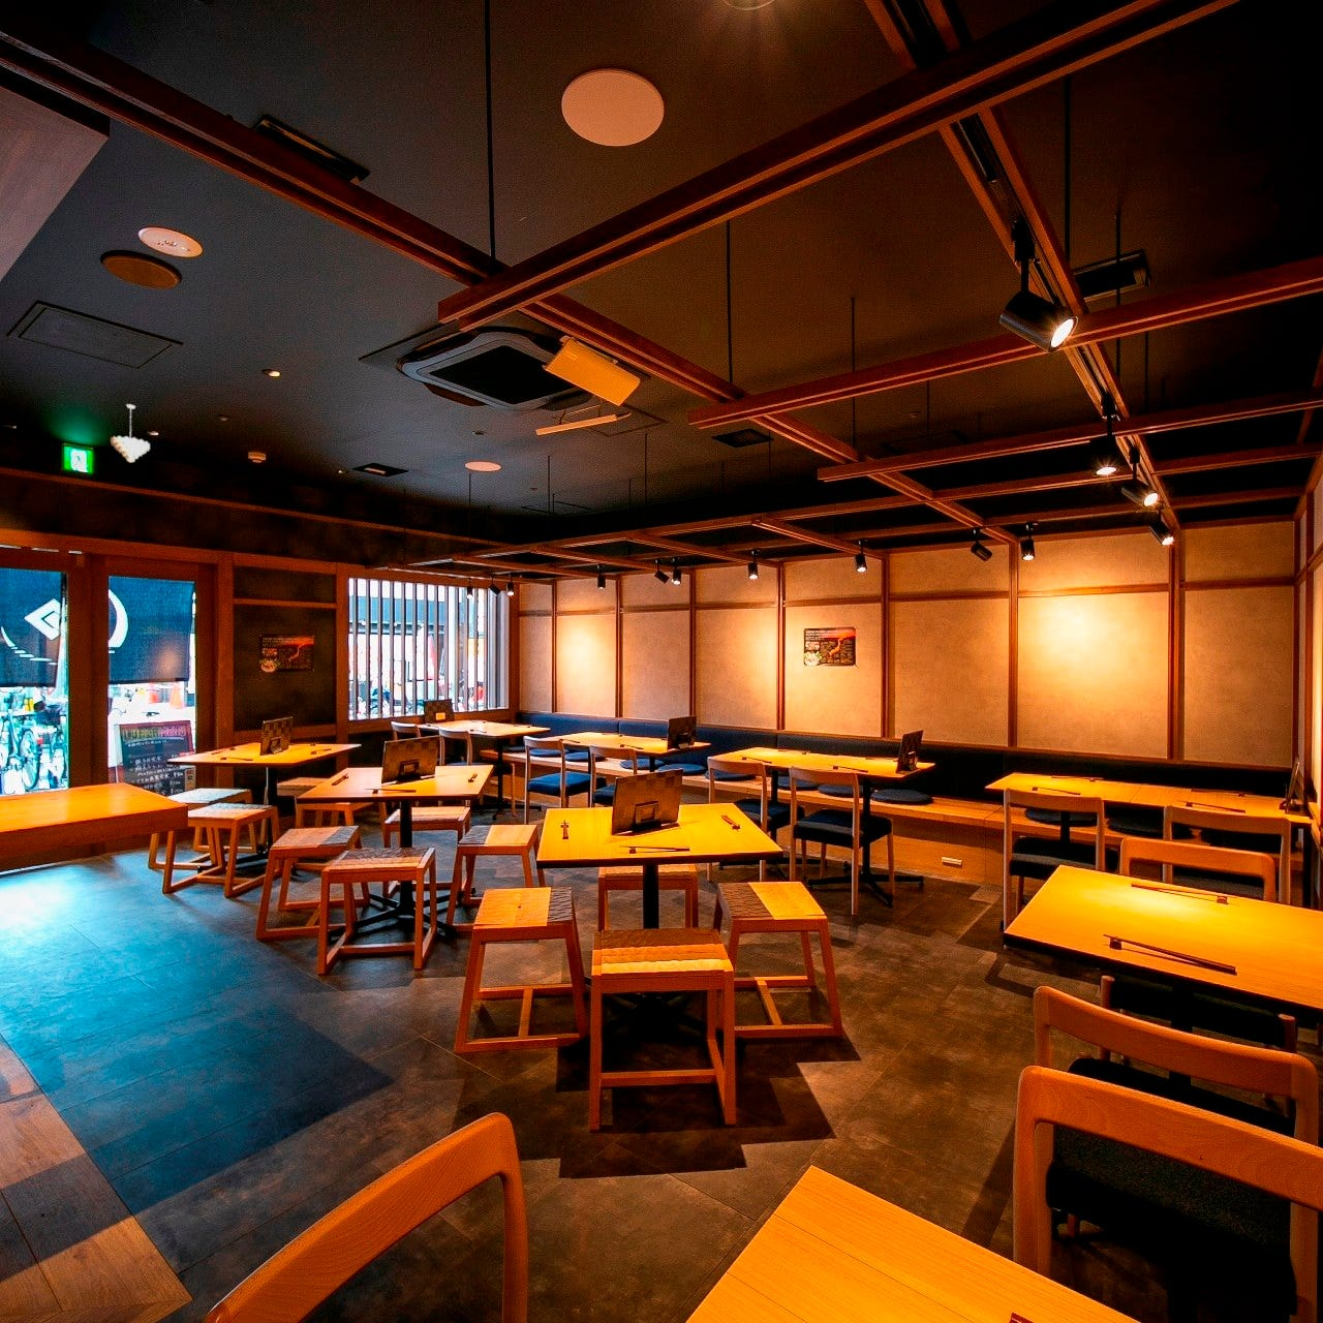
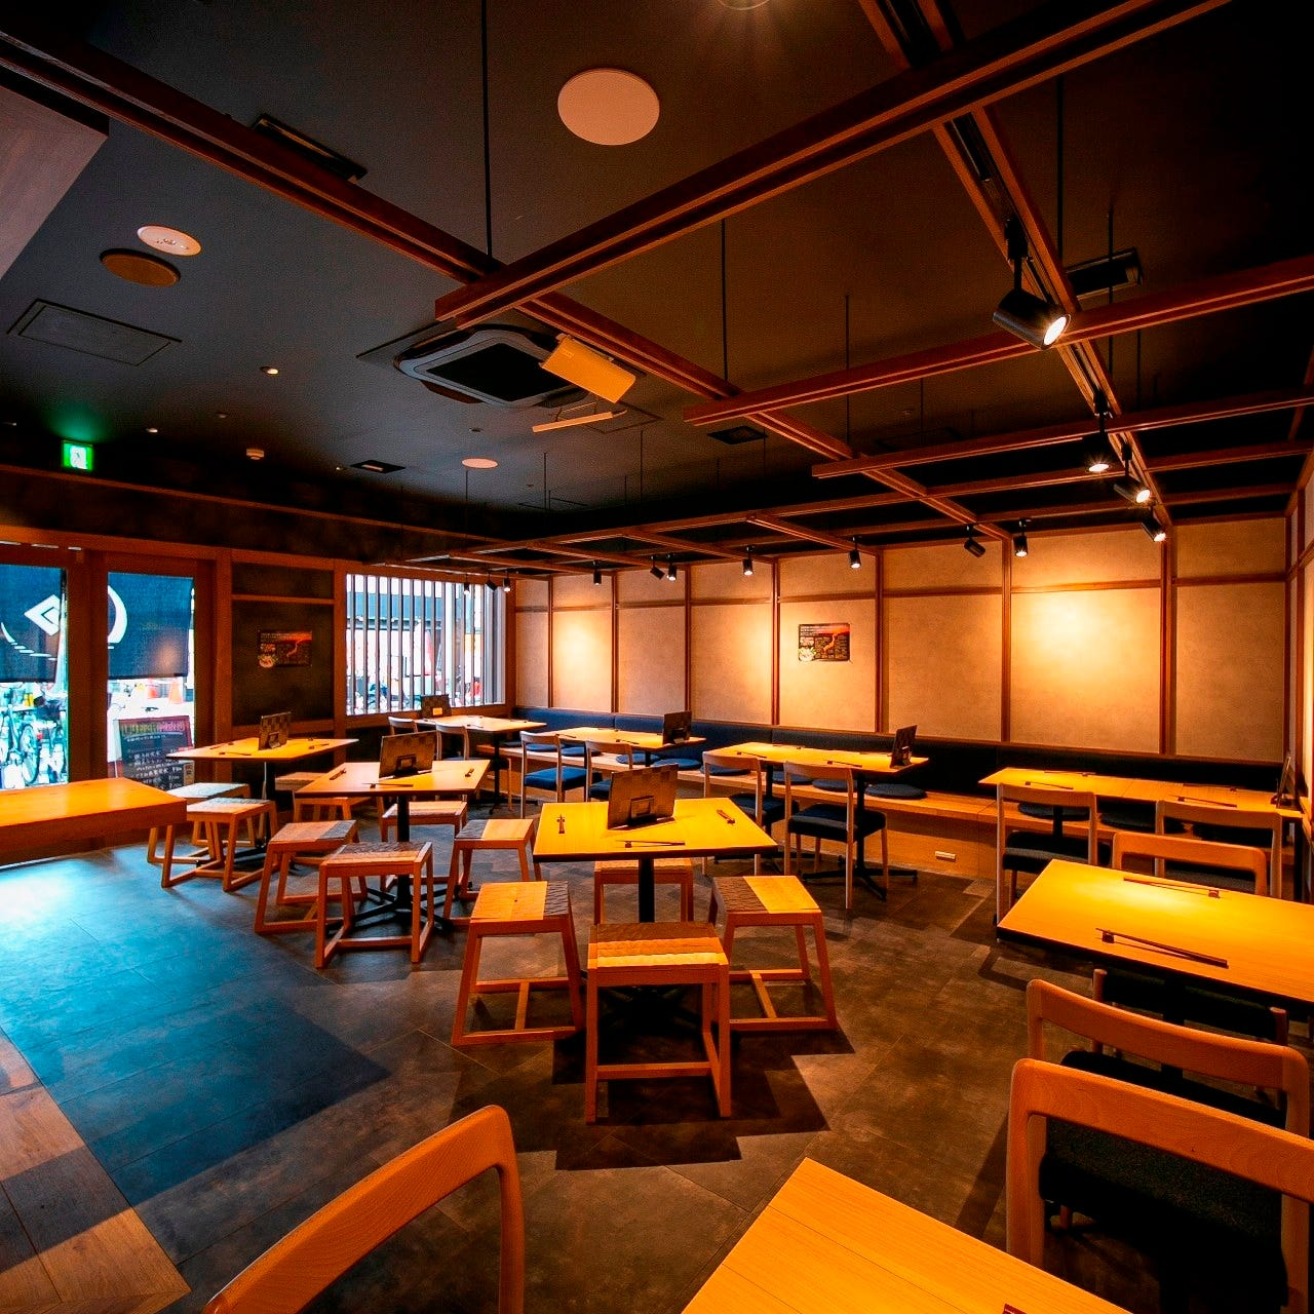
- pendant light [109,403,151,463]
